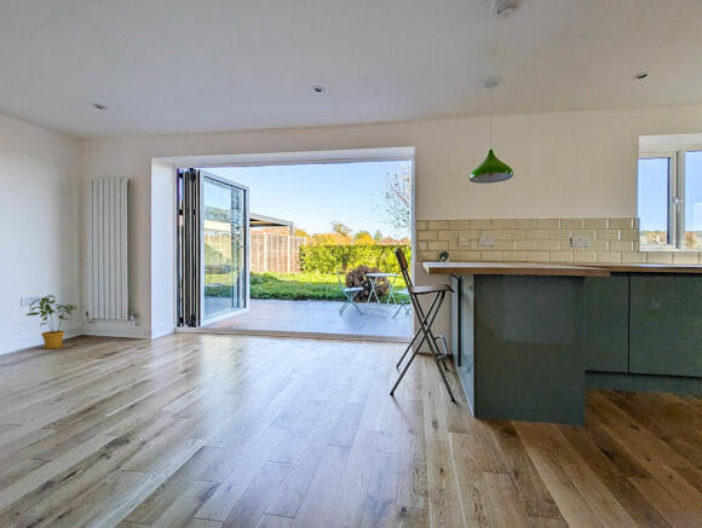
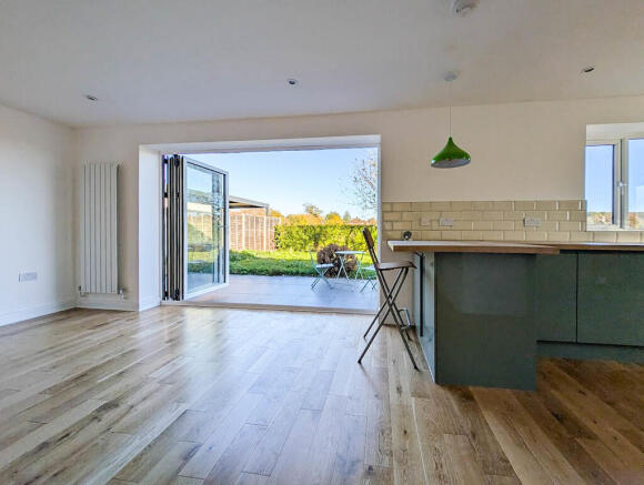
- house plant [25,294,79,350]
